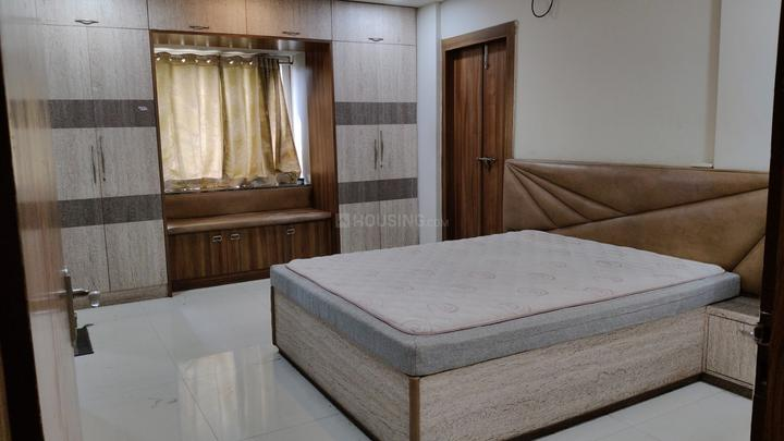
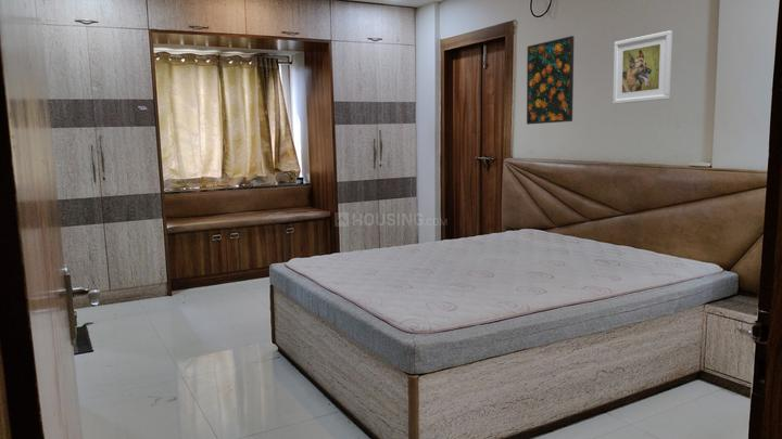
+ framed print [611,29,673,105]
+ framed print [526,35,575,126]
